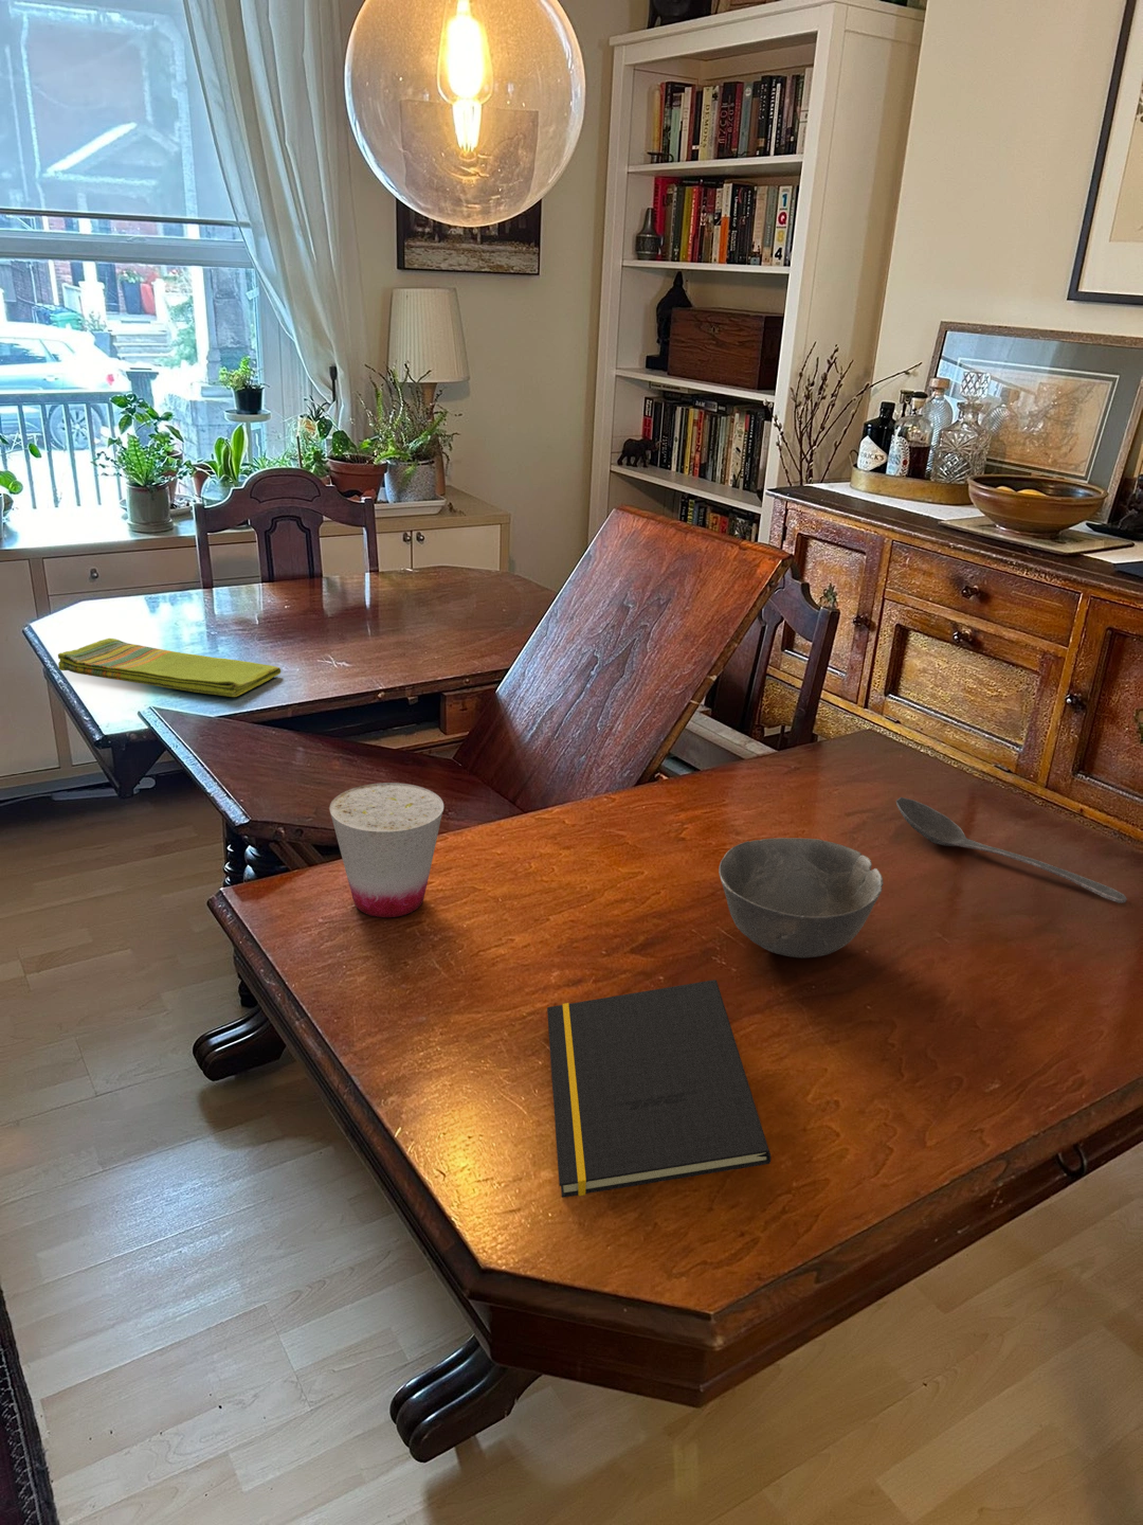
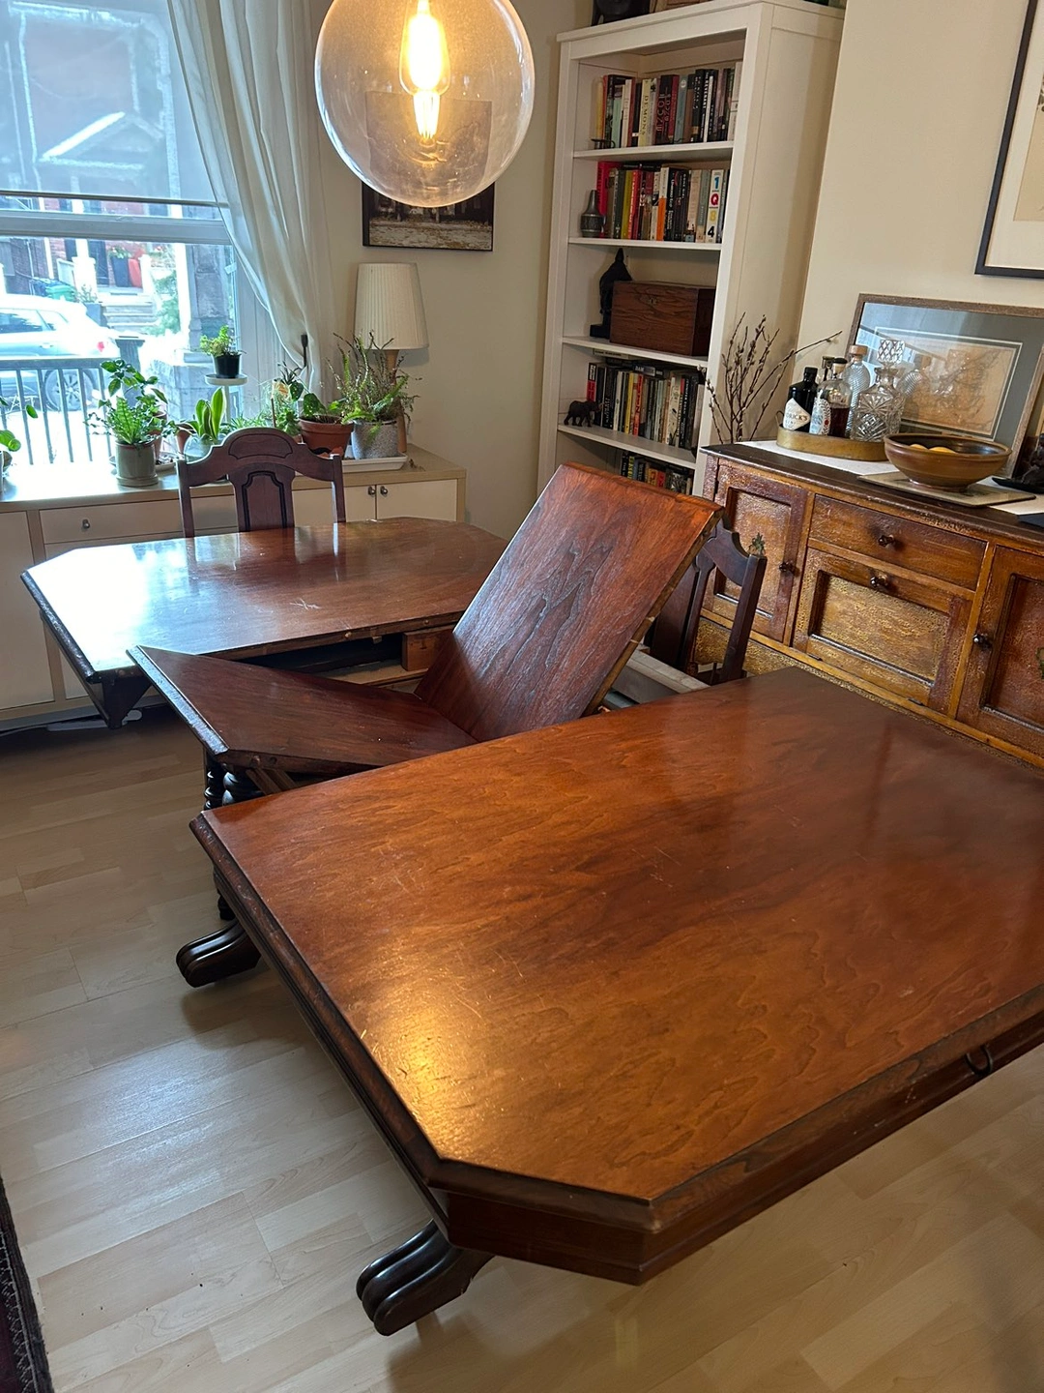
- stirrer [896,796,1129,904]
- cup [328,782,444,919]
- dish towel [58,638,281,698]
- notepad [546,979,772,1198]
- bowl [718,837,885,958]
